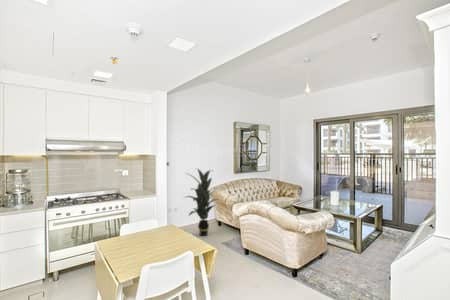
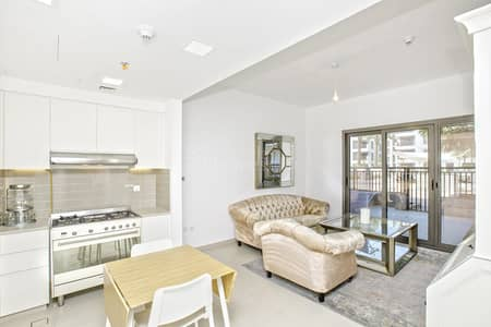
- indoor plant [183,167,223,237]
